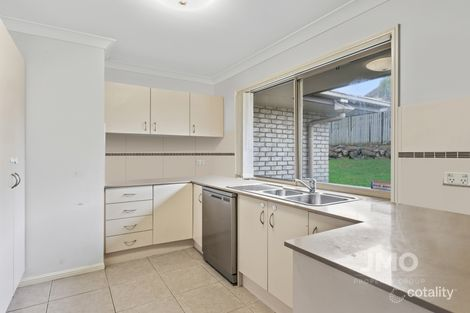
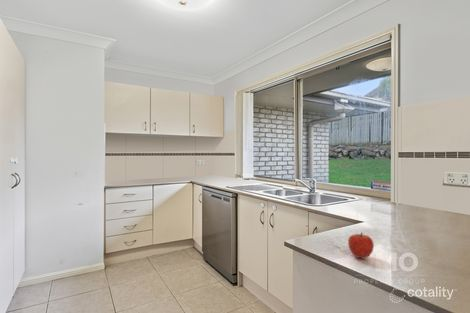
+ fruit [347,231,375,259]
